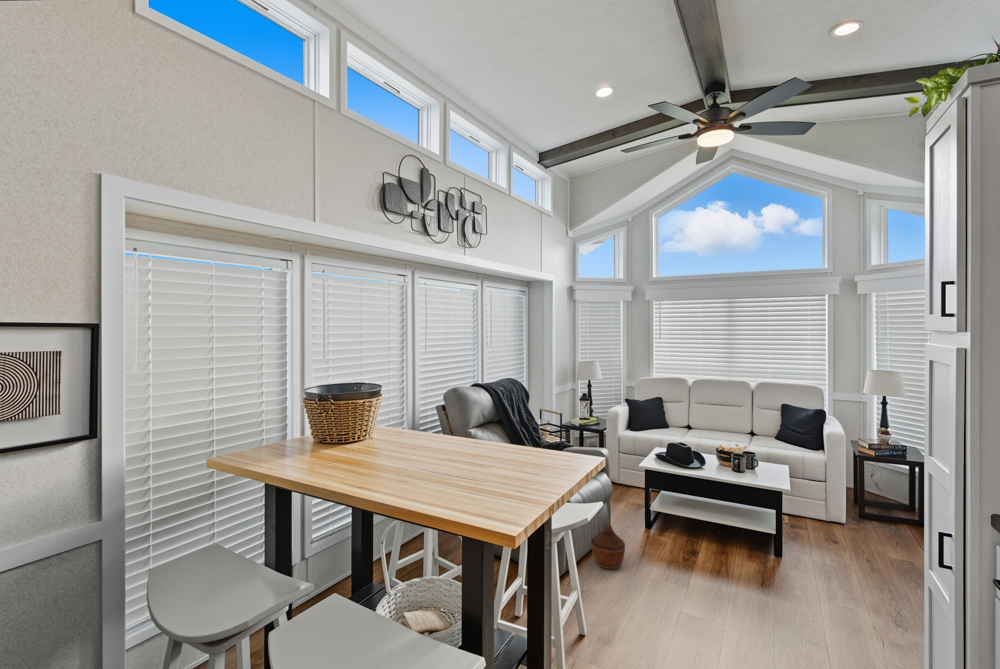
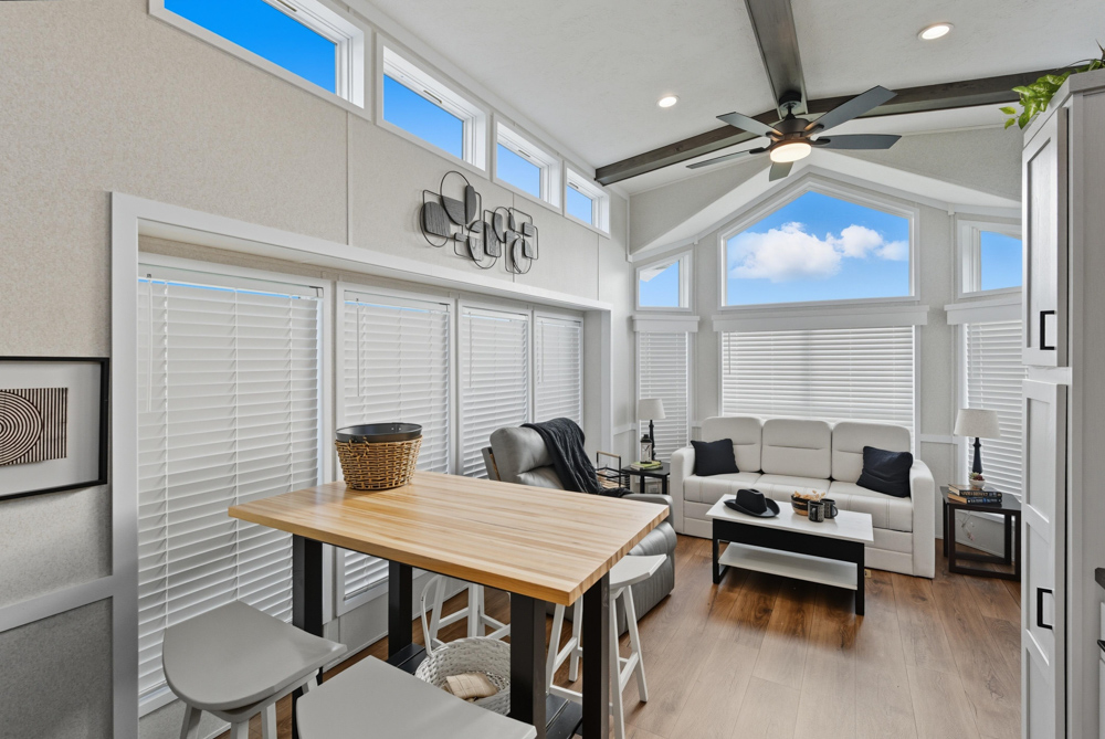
- woven basket [590,524,626,570]
